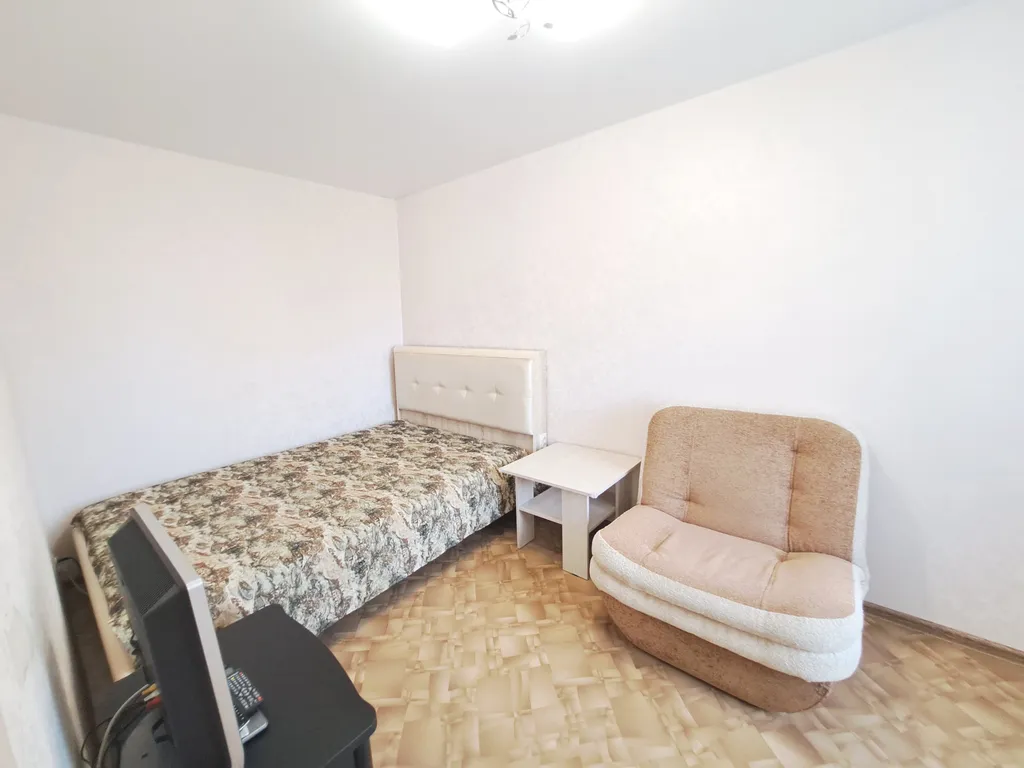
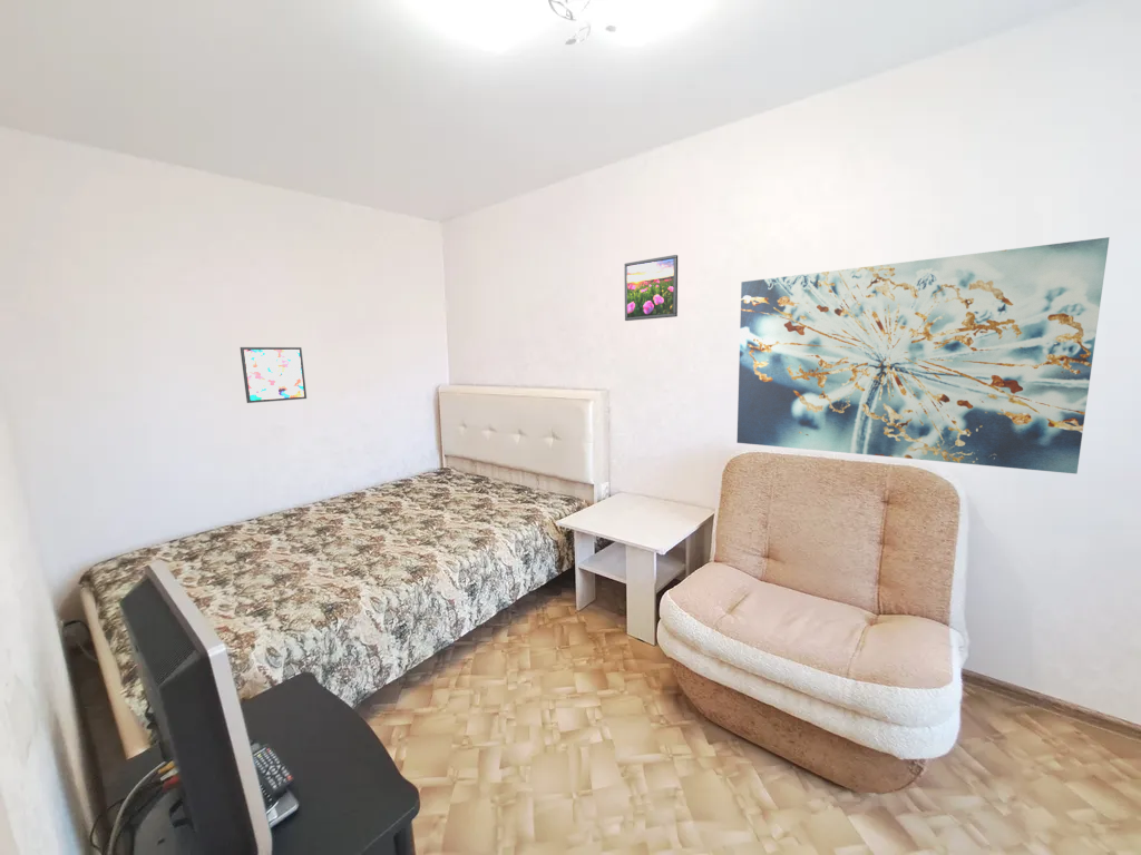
+ wall art [240,346,308,404]
+ wall art [735,236,1111,474]
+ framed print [624,254,679,322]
